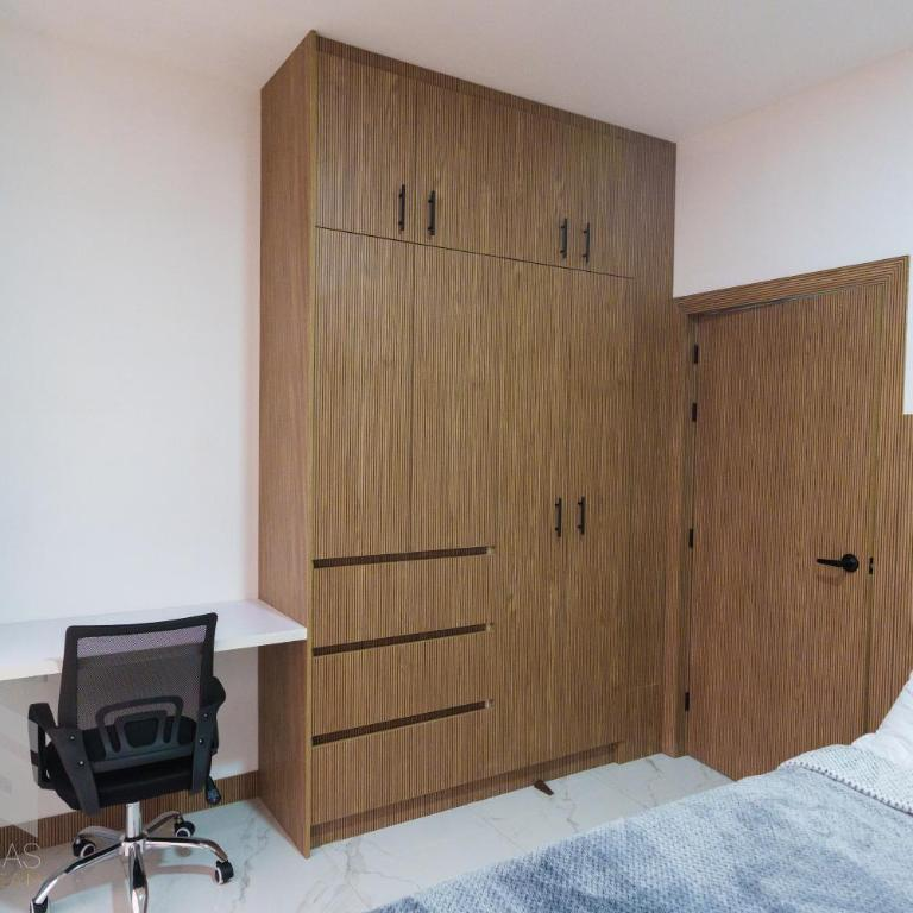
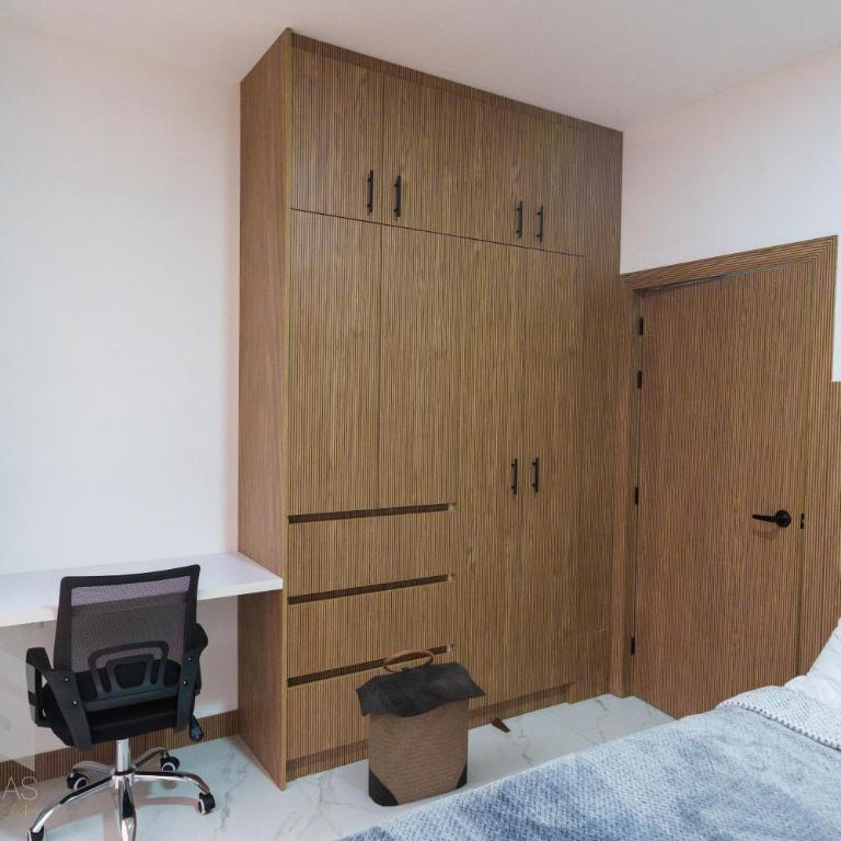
+ laundry hamper [354,648,487,808]
